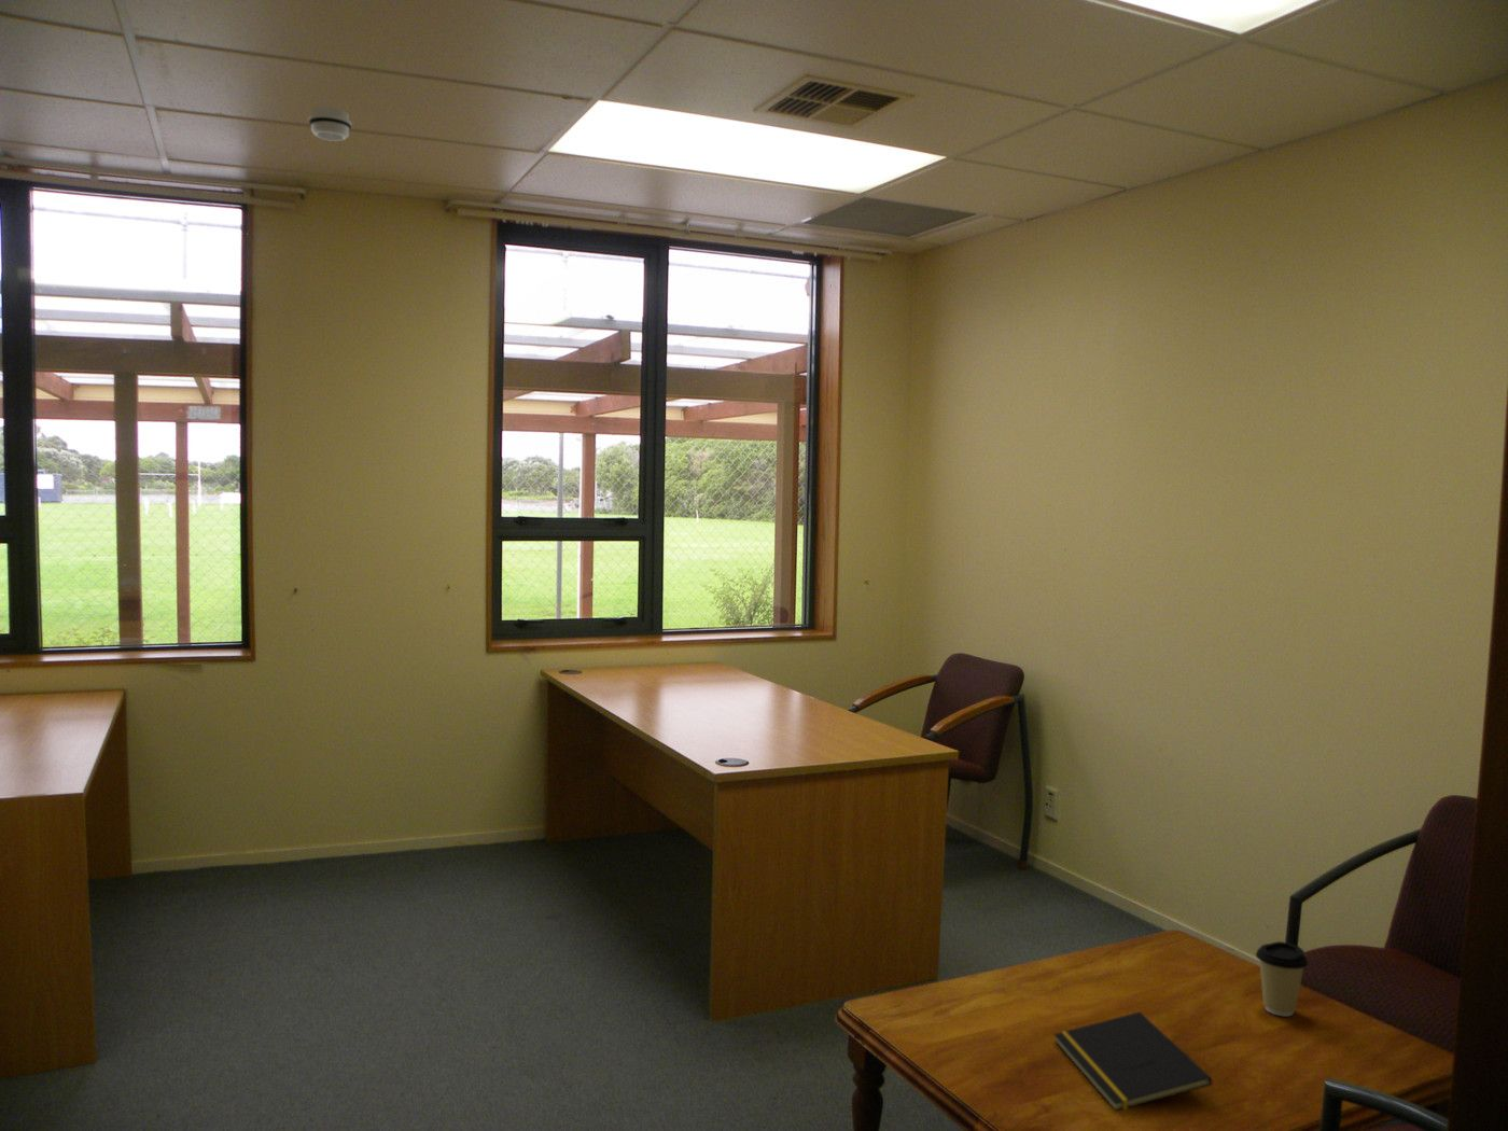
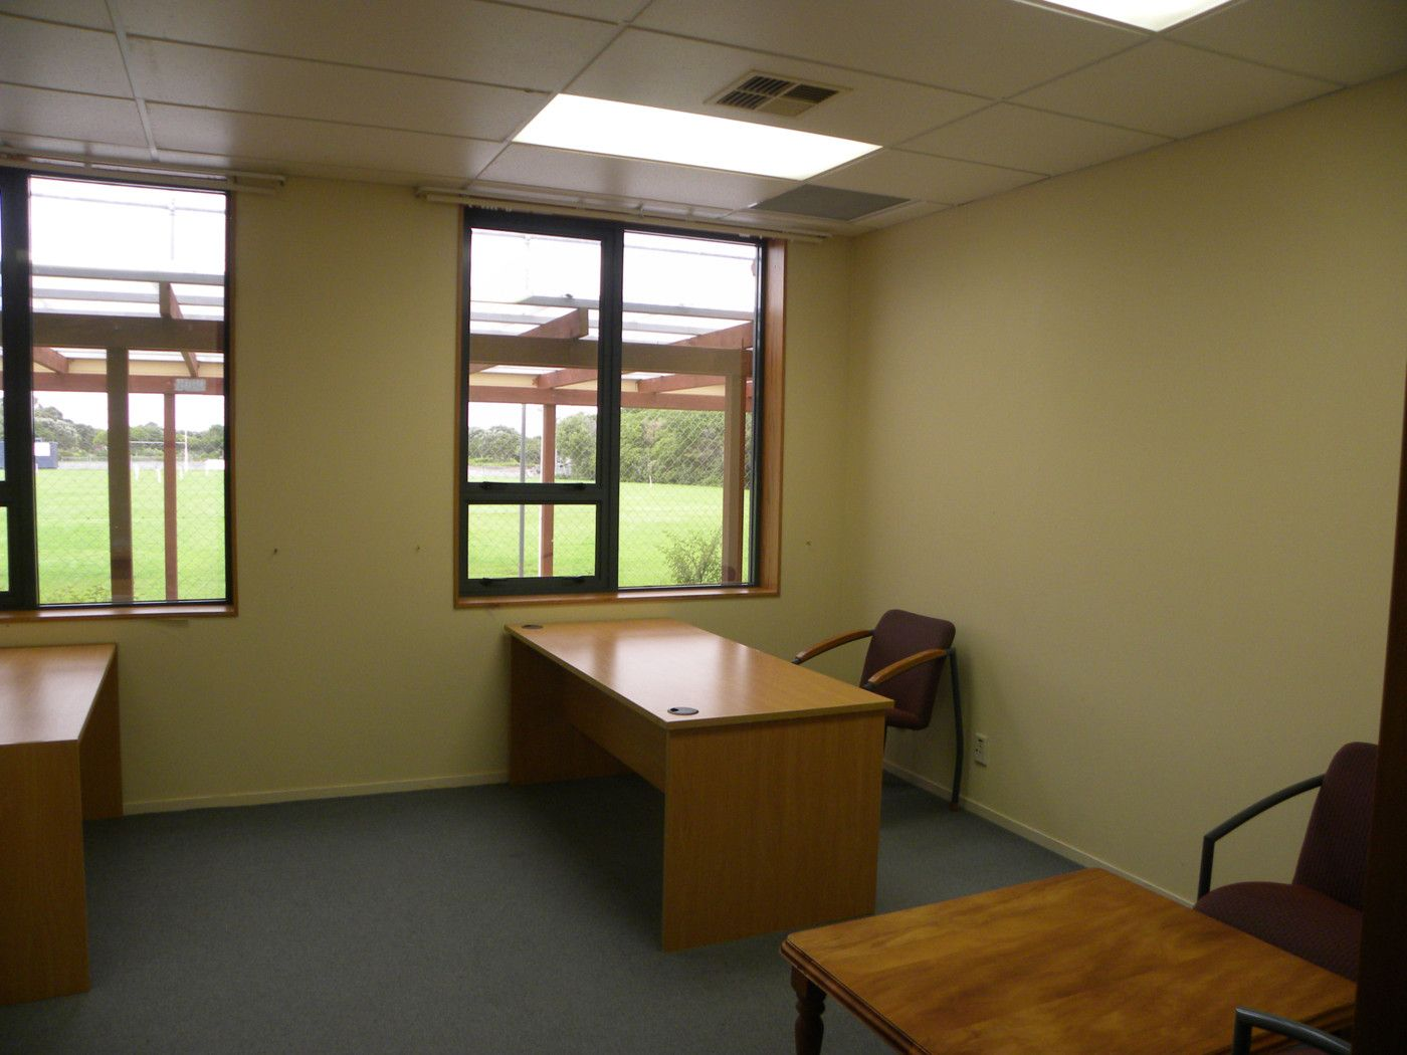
- notepad [1052,1010,1212,1113]
- coffee cup [1255,941,1309,1017]
- smoke detector [308,106,354,143]
